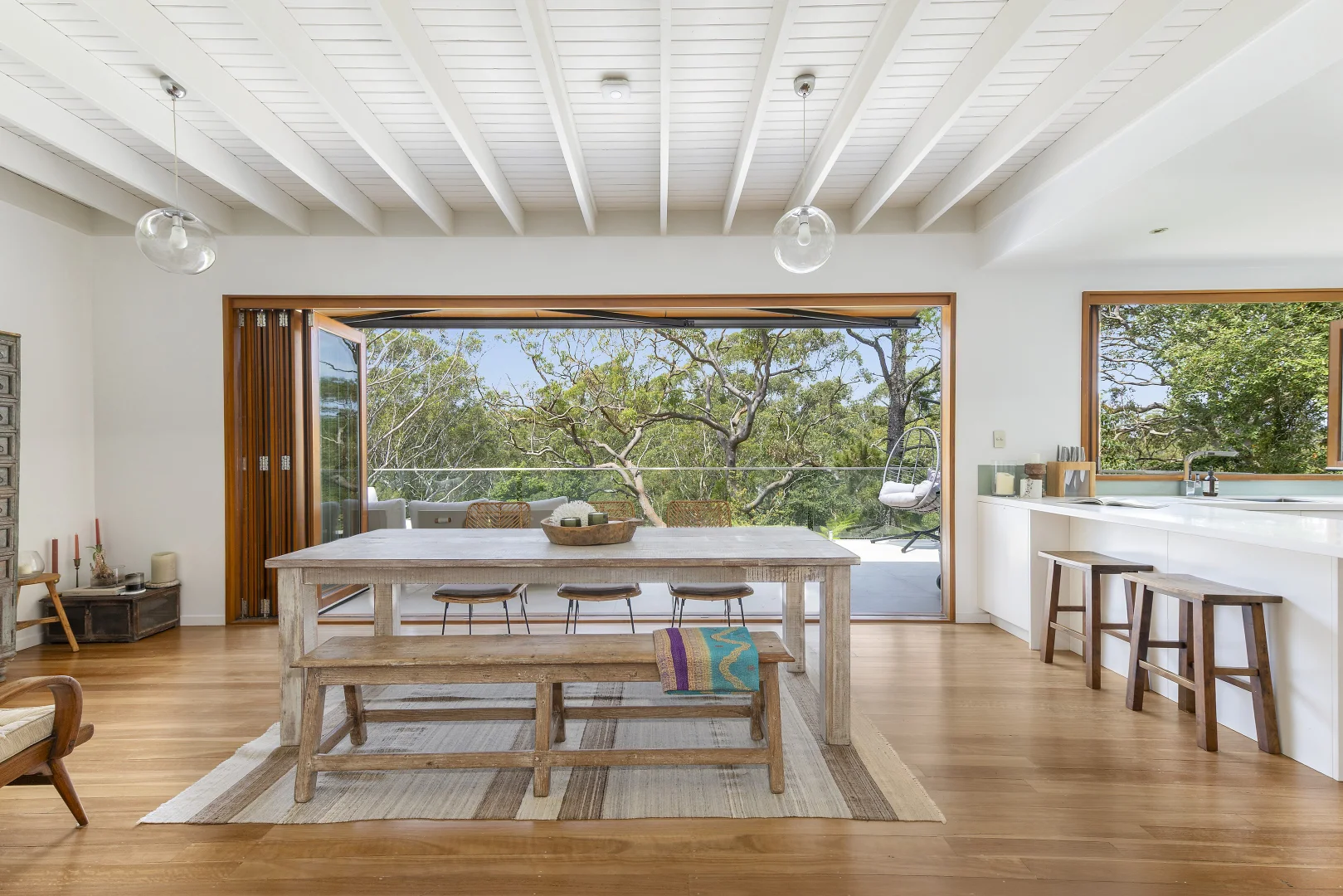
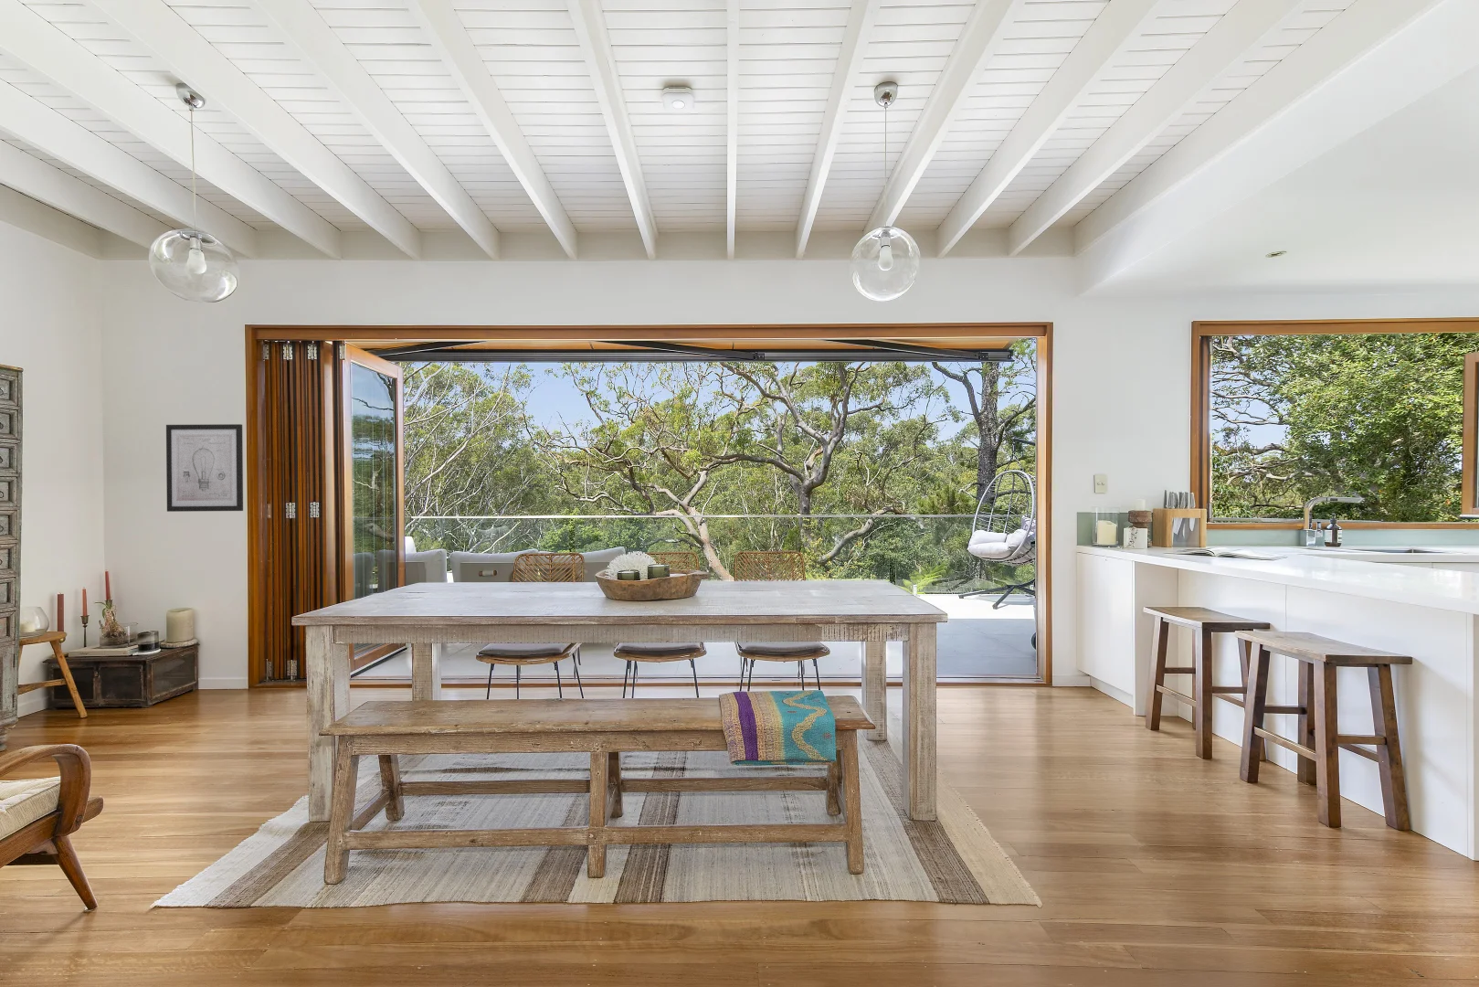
+ wall art [165,423,243,512]
